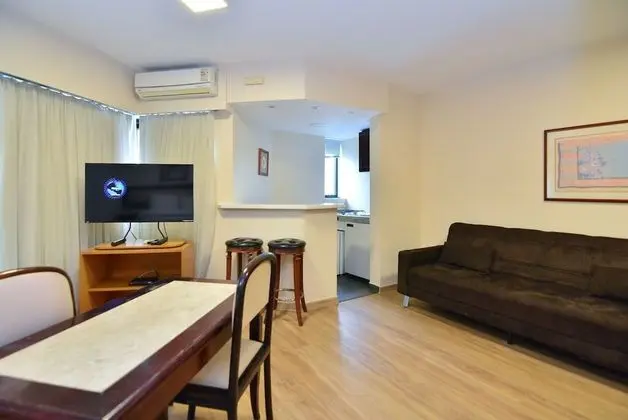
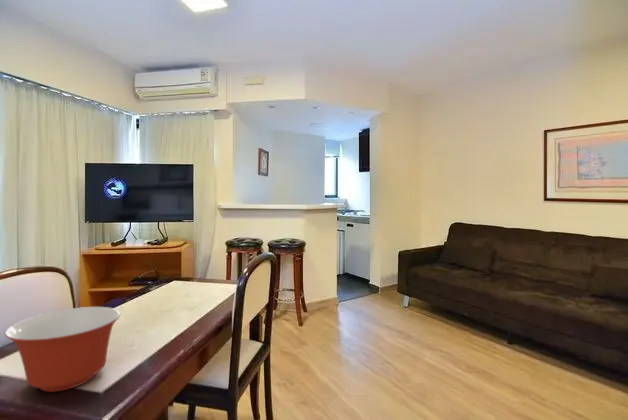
+ mixing bowl [4,306,121,393]
